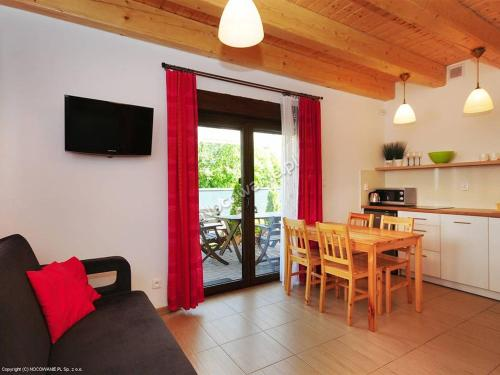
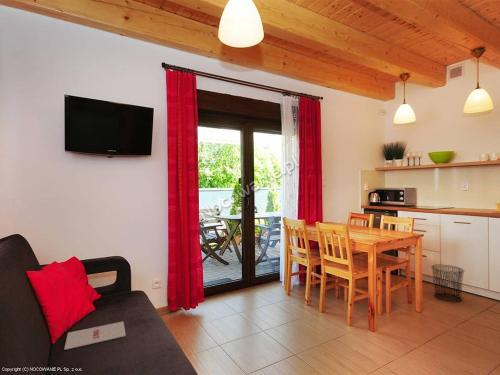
+ waste bin [430,264,465,303]
+ magazine [63,321,127,351]
